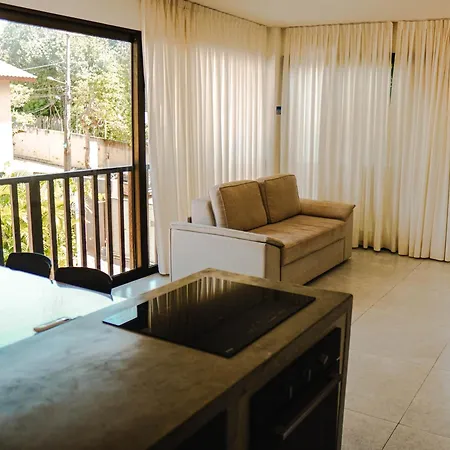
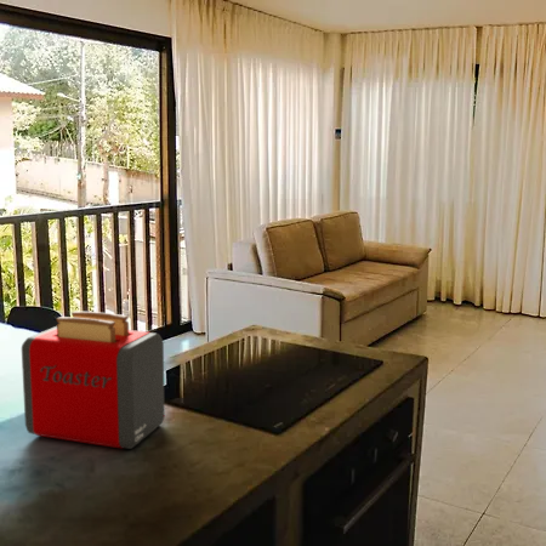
+ toaster [21,309,165,450]
